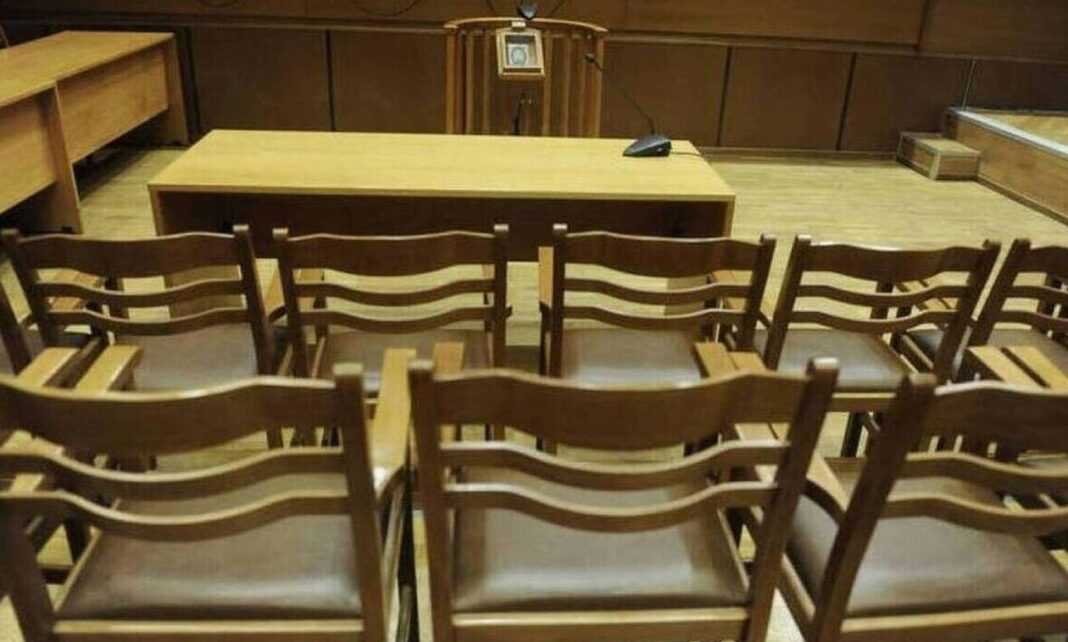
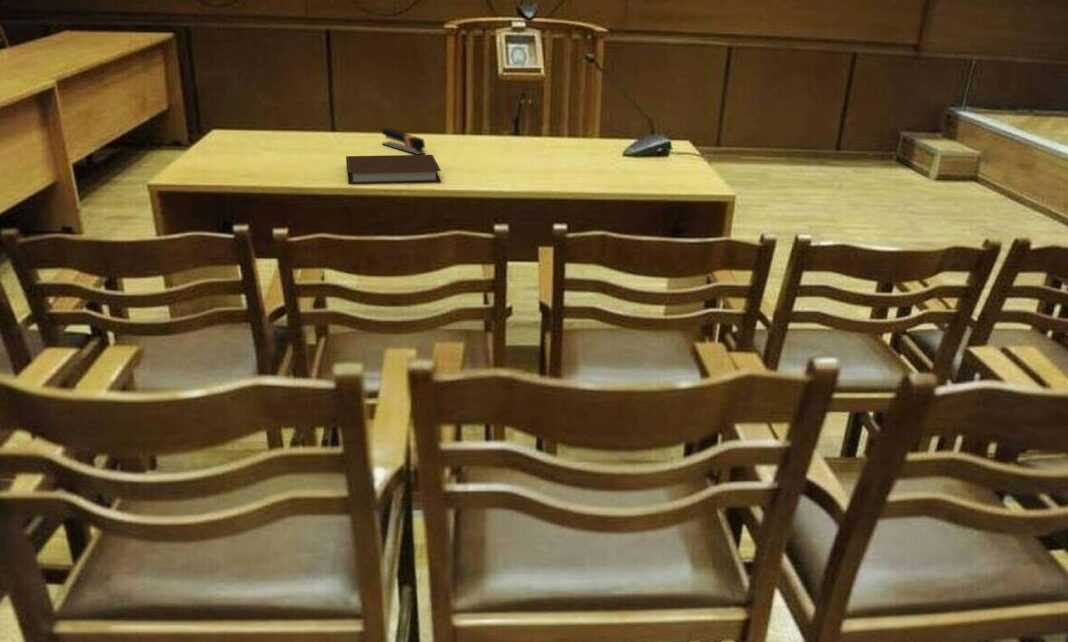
+ stapler [381,127,427,155]
+ notebook [345,154,442,184]
